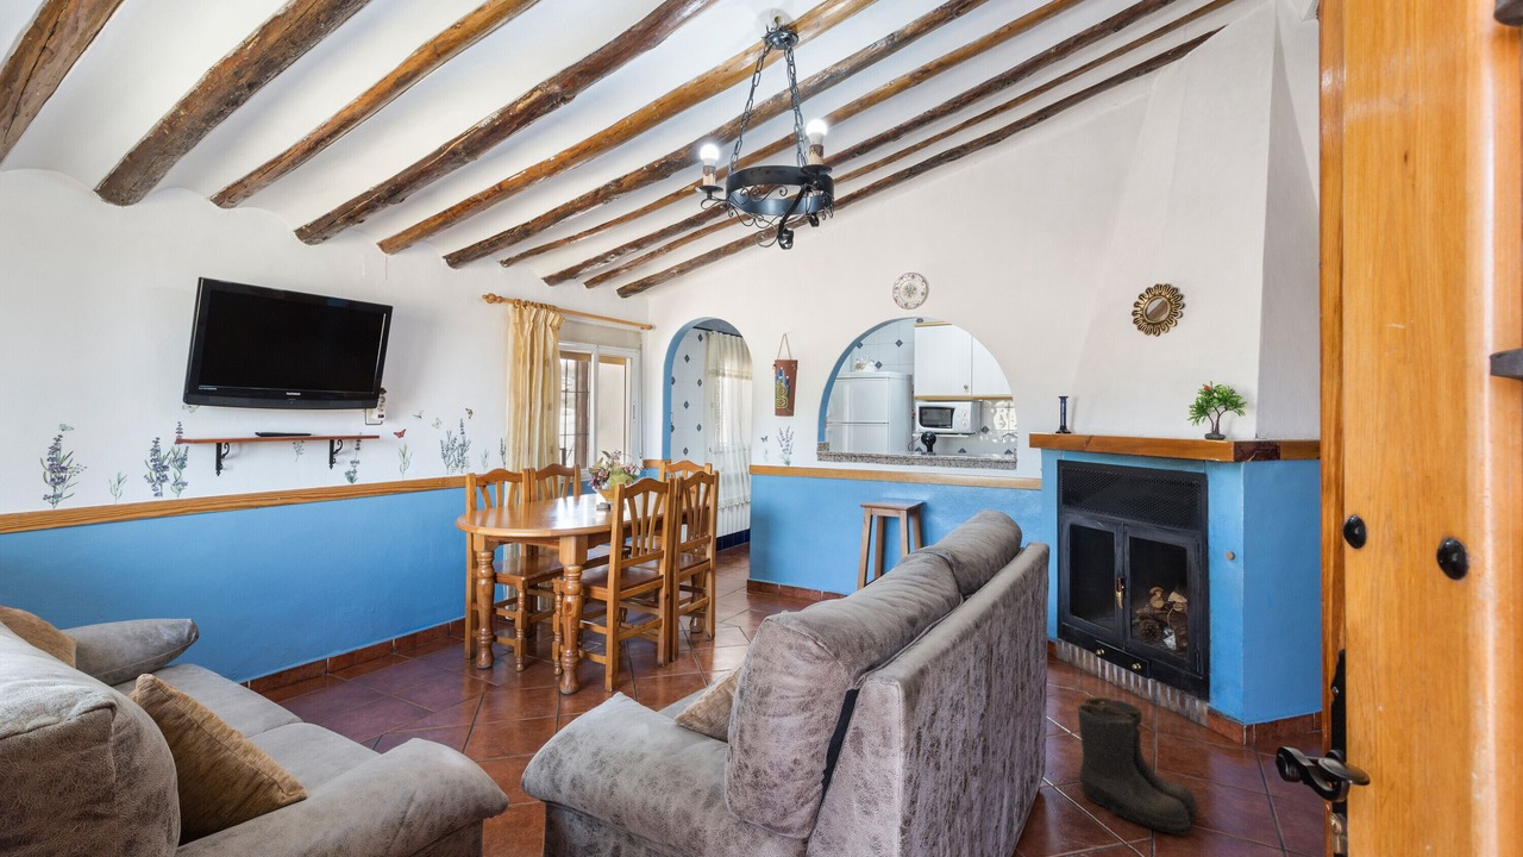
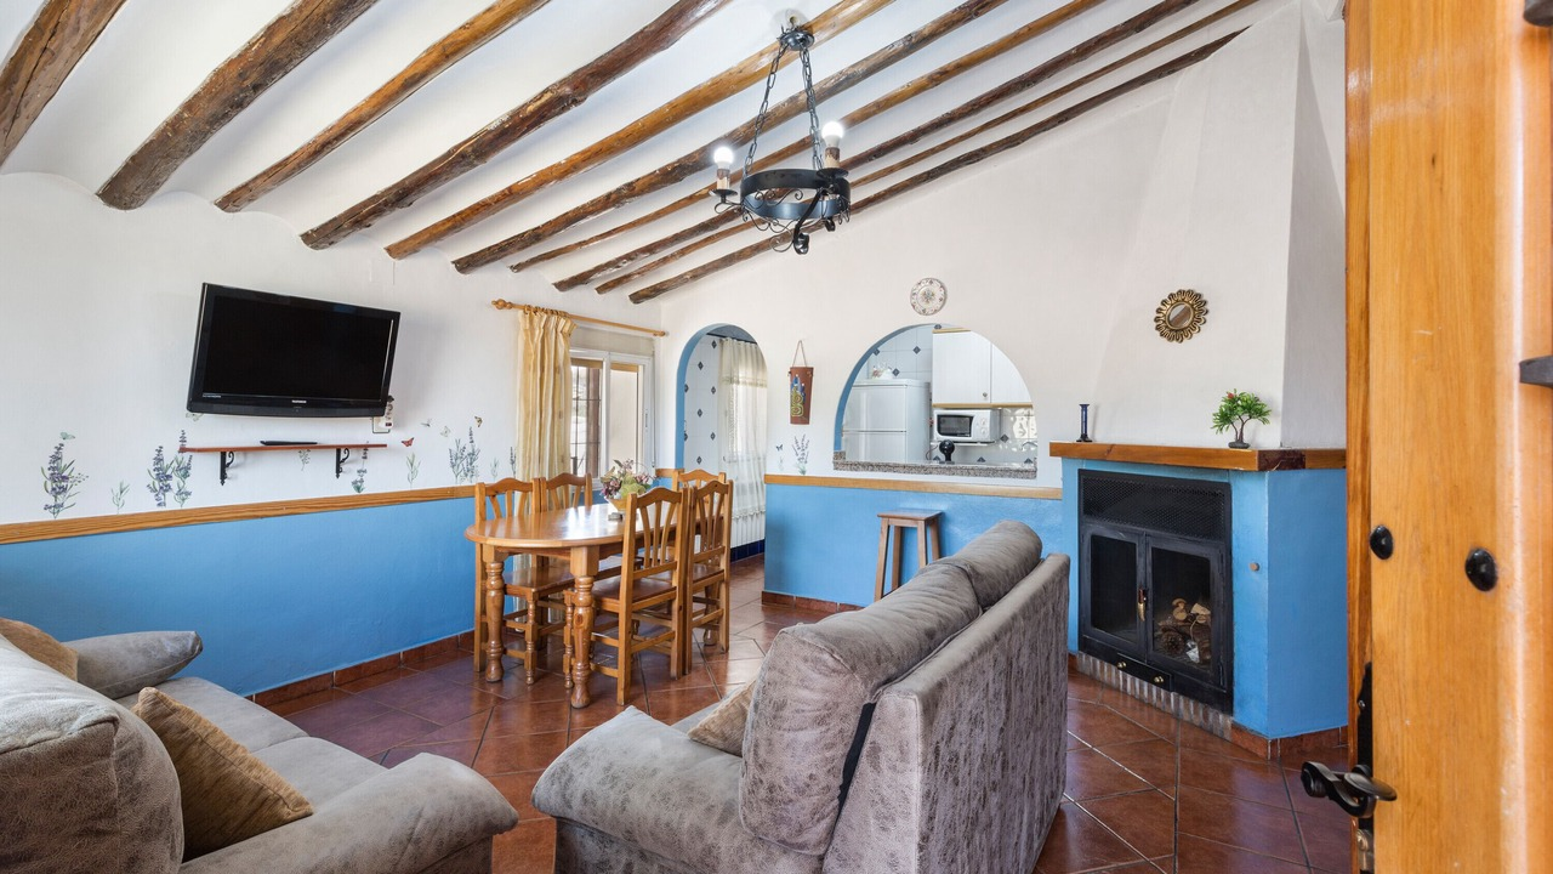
- boots [1077,696,1199,837]
